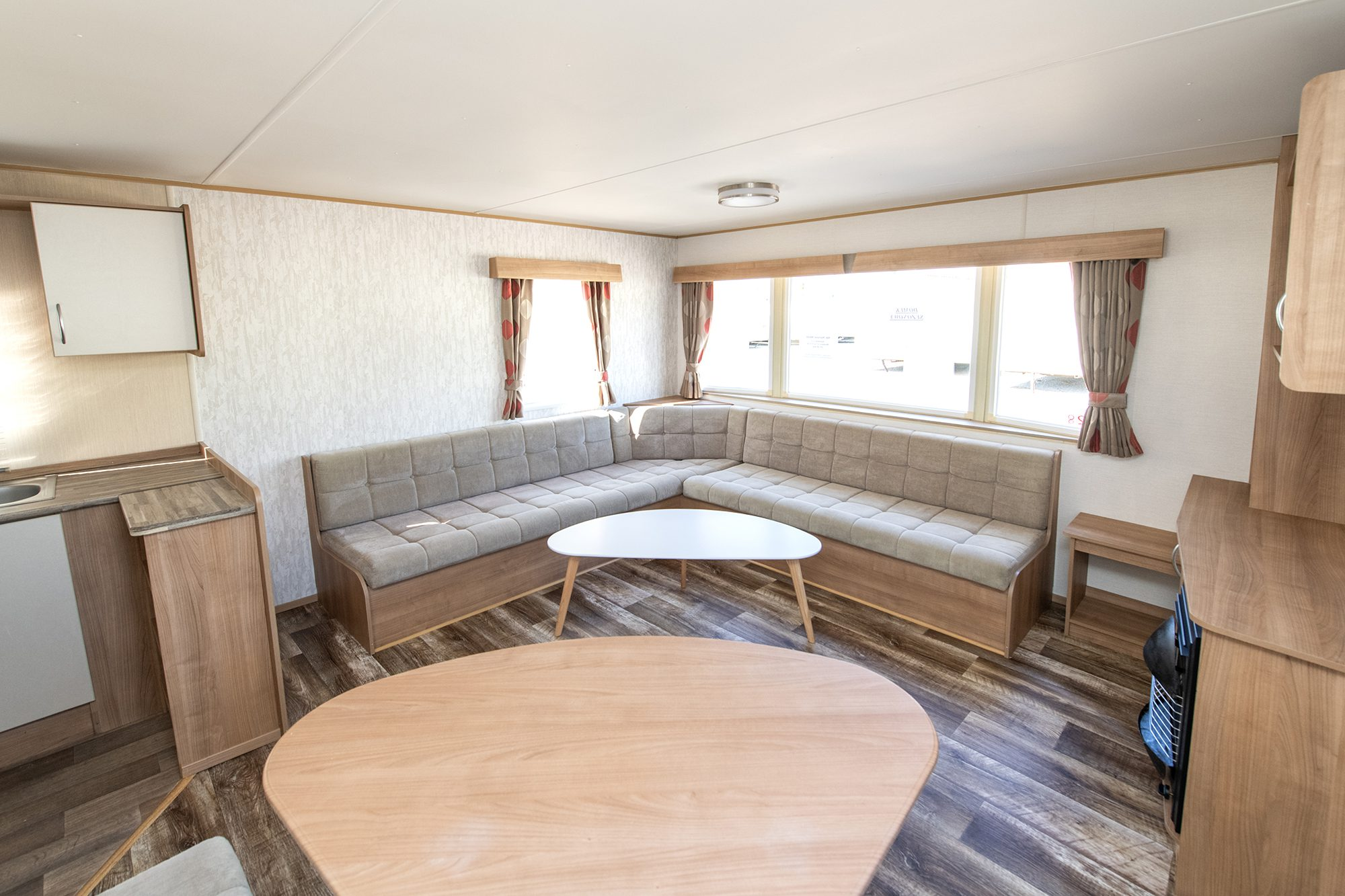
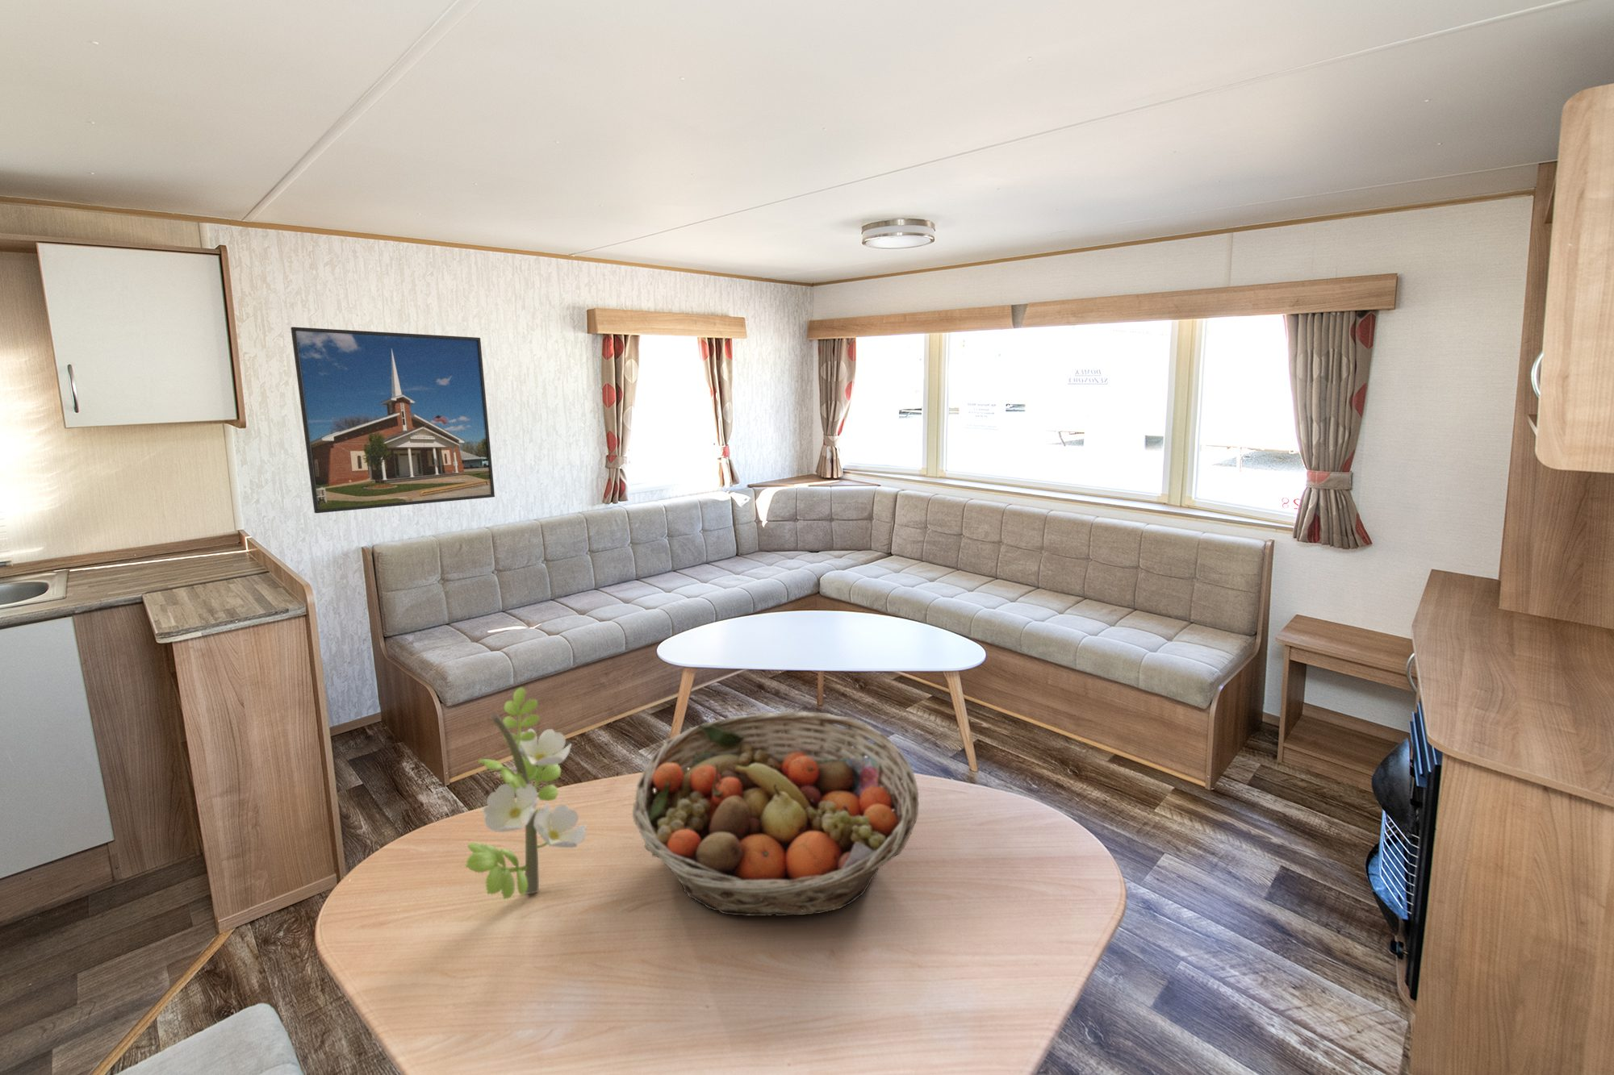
+ flower [464,686,588,900]
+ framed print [290,326,496,514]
+ fruit basket [632,710,919,917]
